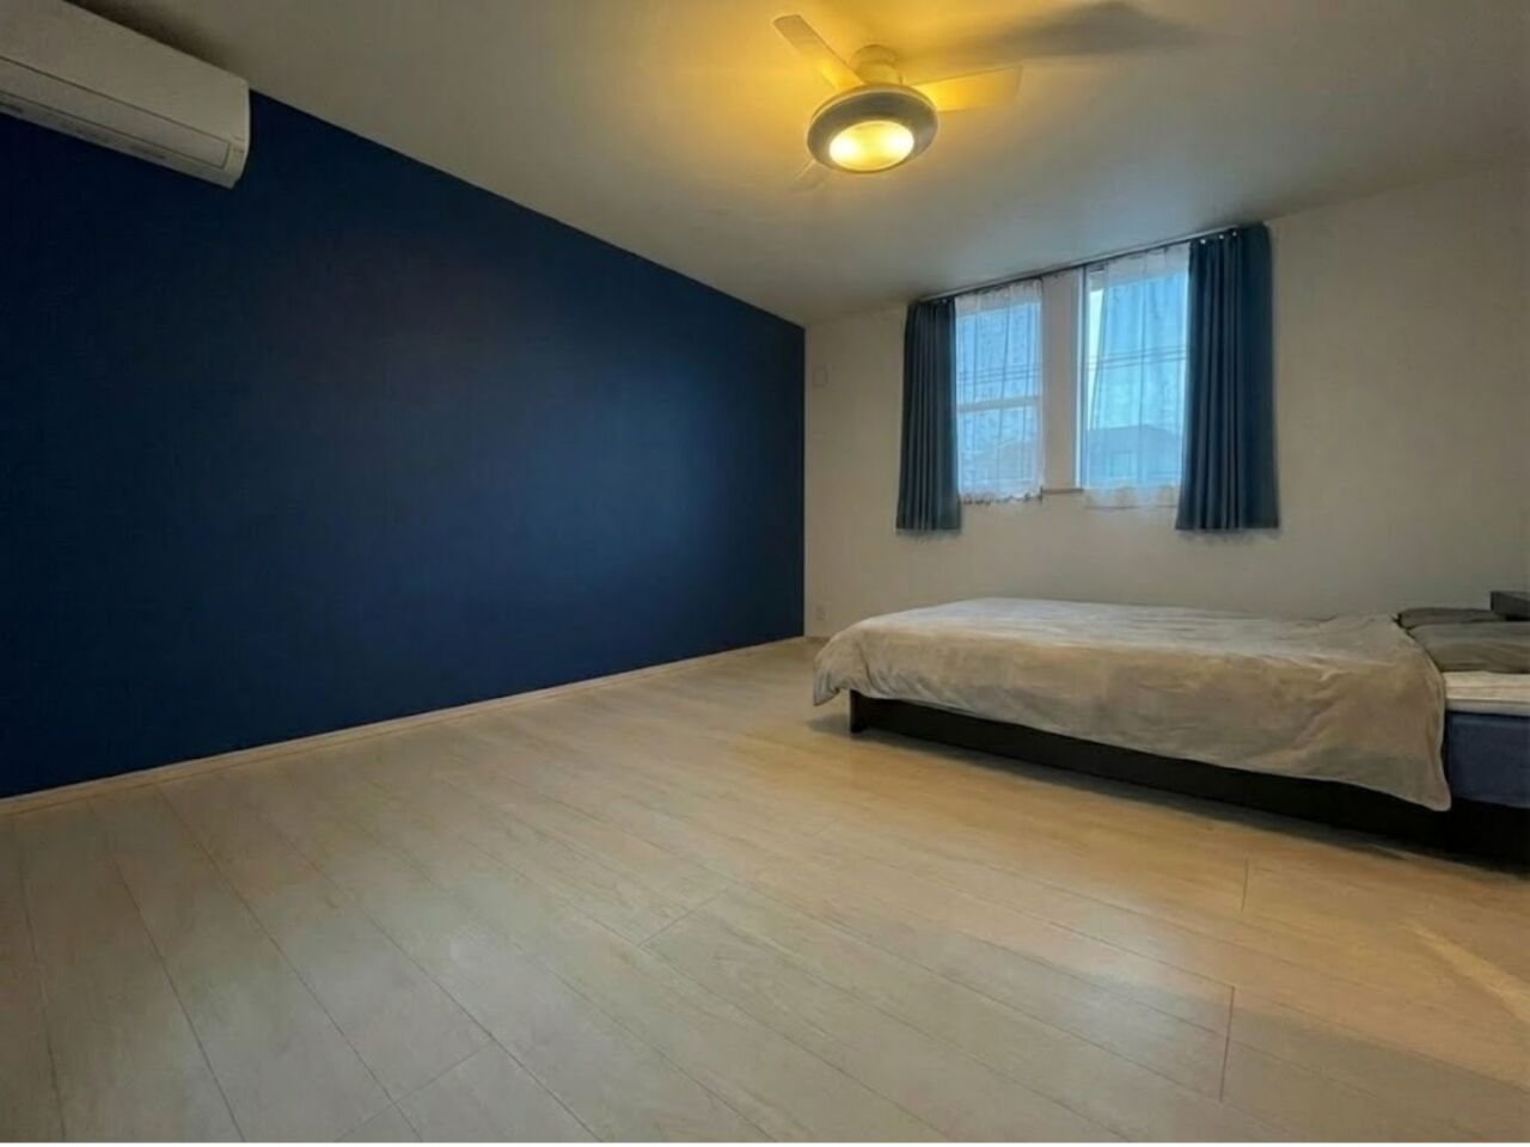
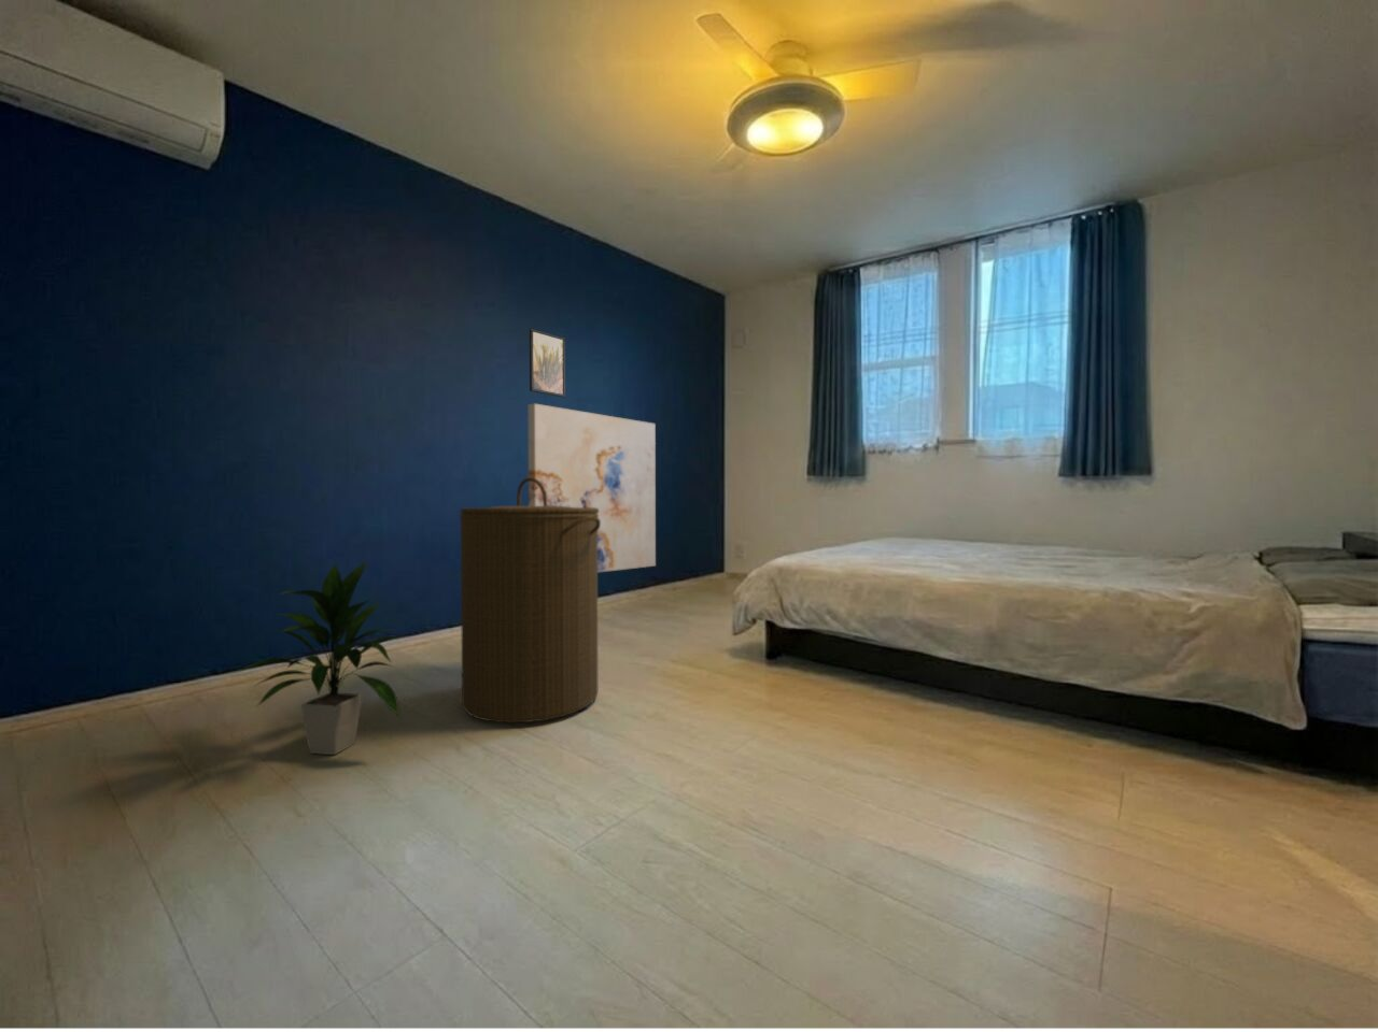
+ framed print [528,327,566,399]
+ wall art [527,402,656,575]
+ indoor plant [230,559,405,756]
+ laundry hamper [459,476,601,723]
